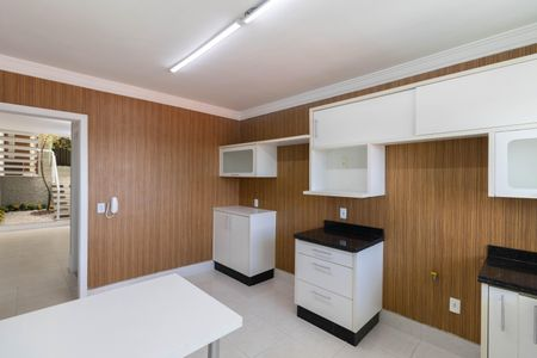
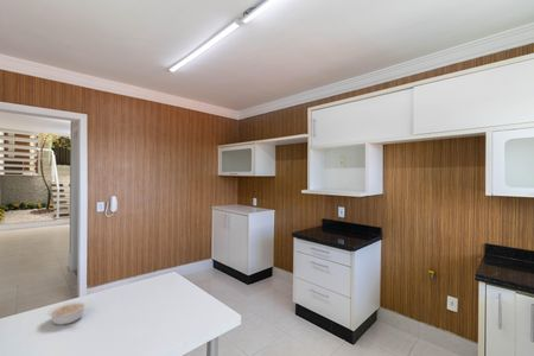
+ legume [46,300,88,326]
